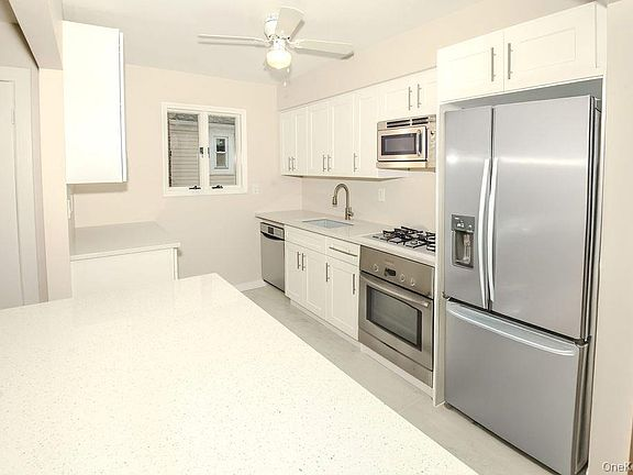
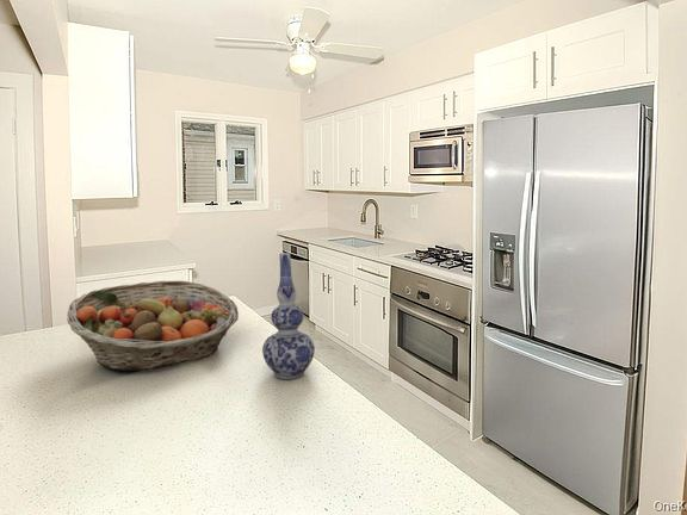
+ fruit basket [66,279,240,372]
+ vase [261,252,316,380]
